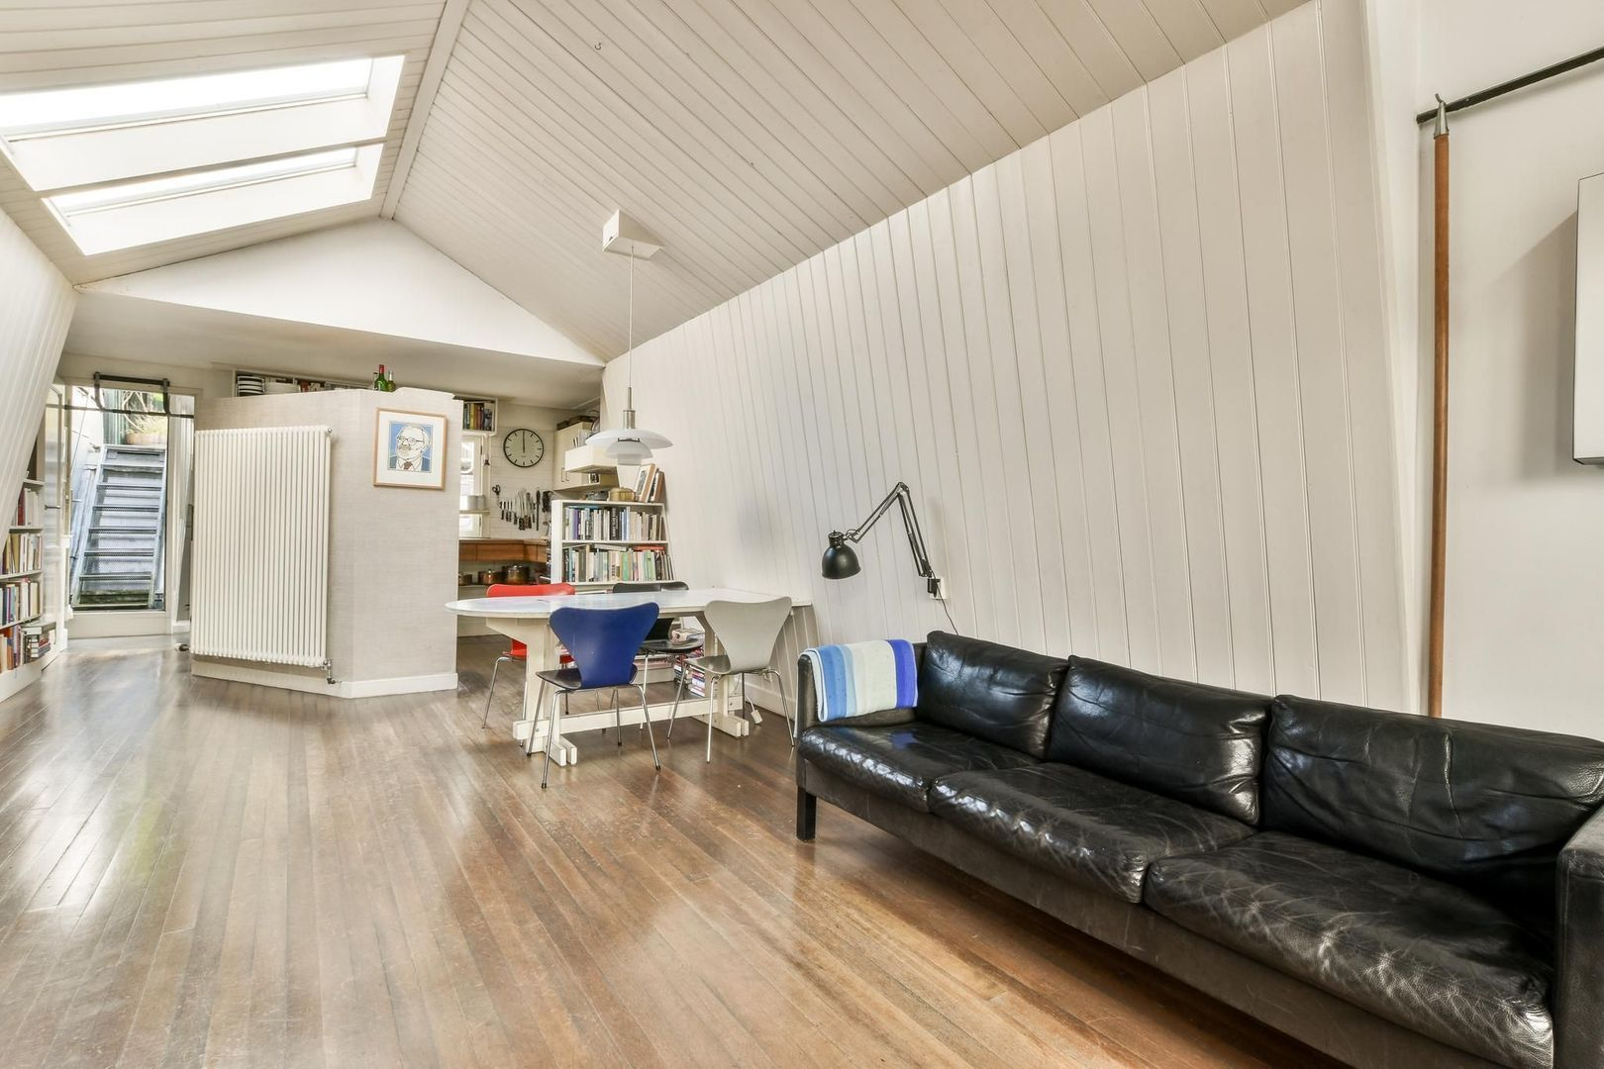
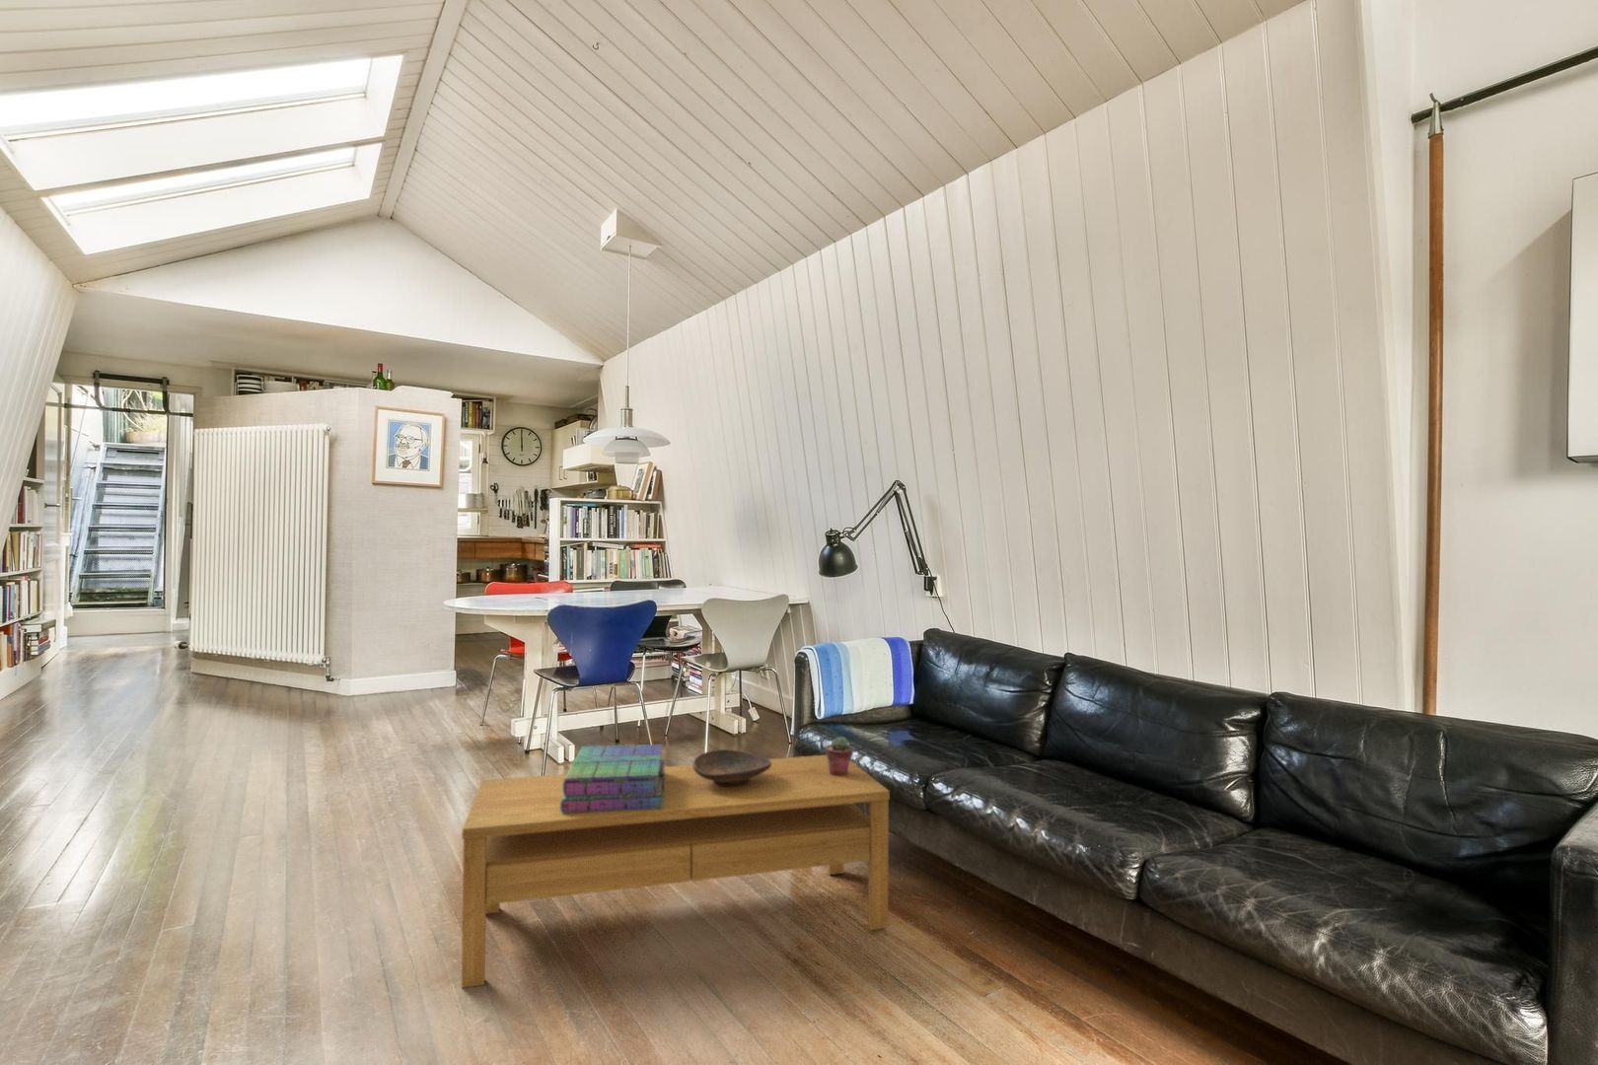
+ decorative bowl [692,749,772,787]
+ coffee table [460,755,891,989]
+ stack of books [560,744,666,813]
+ potted succulent [825,736,854,776]
